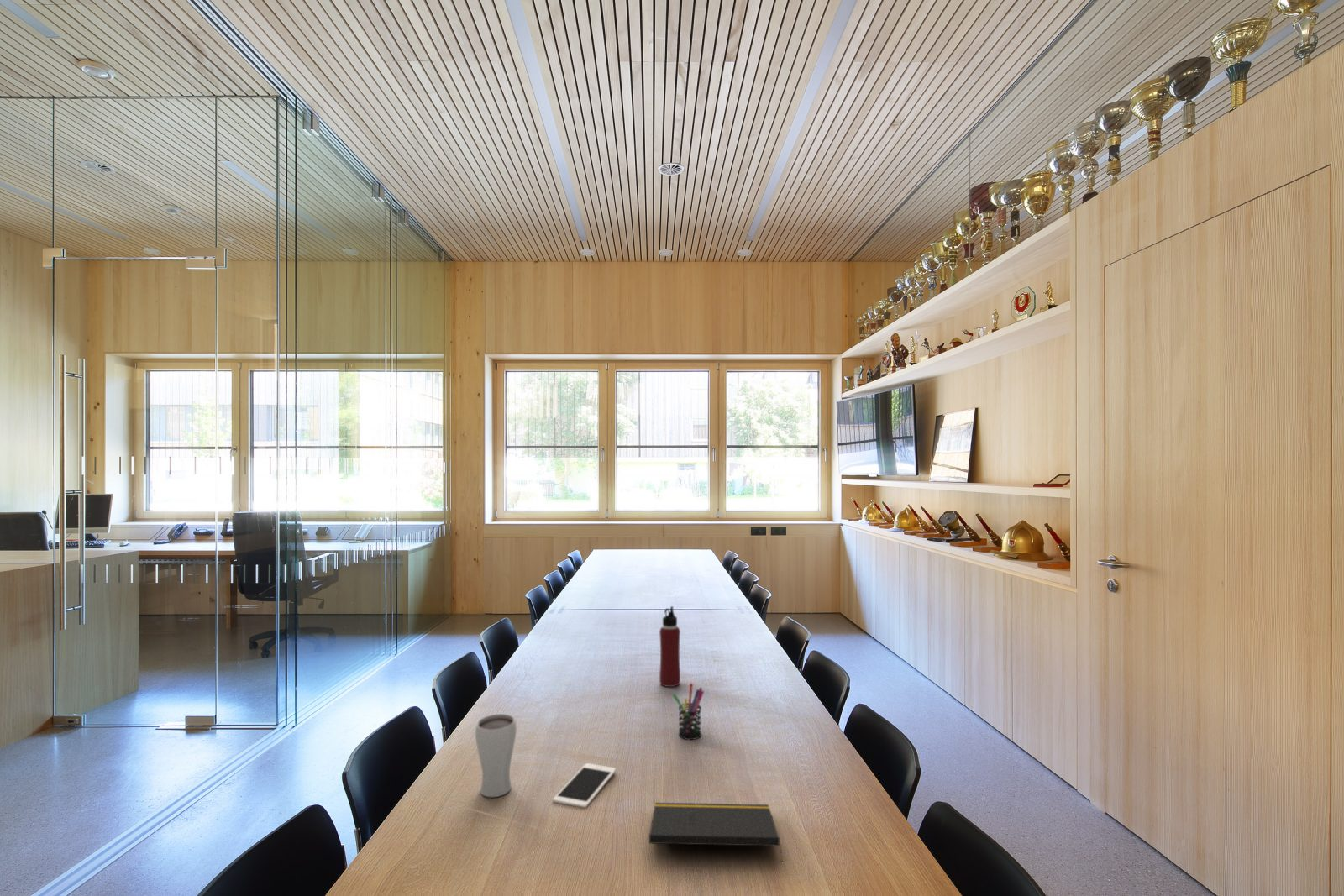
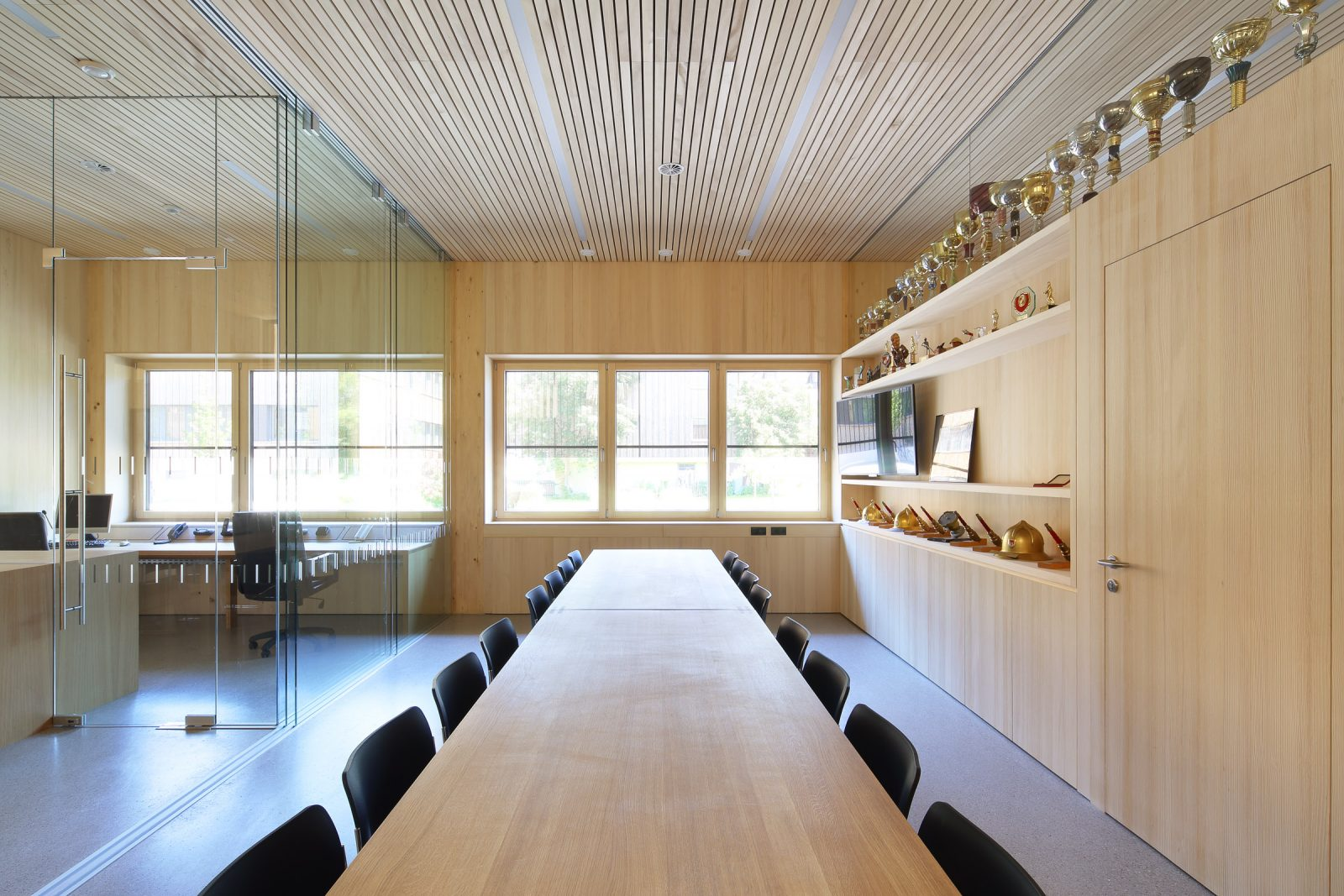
- notepad [648,802,783,862]
- cell phone [552,762,617,809]
- water bottle [659,605,681,688]
- drinking glass [475,713,517,799]
- pen holder [672,682,705,741]
